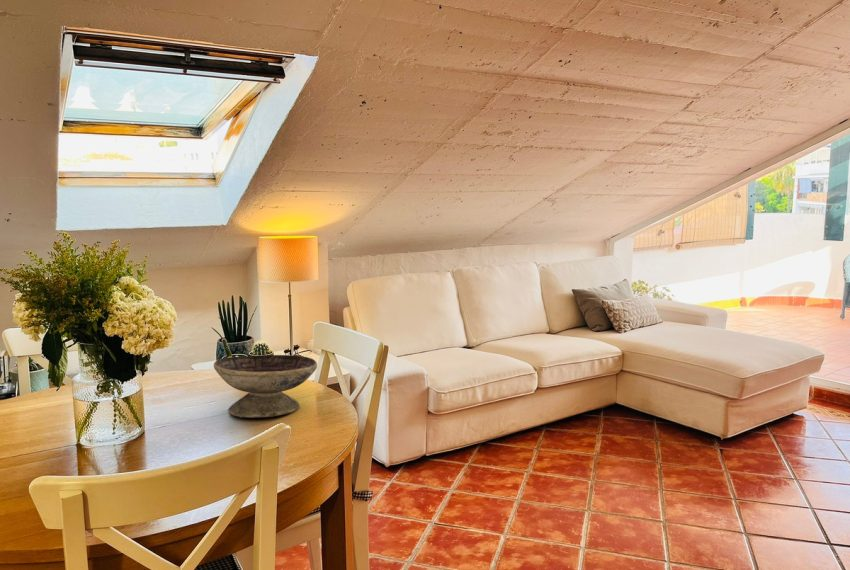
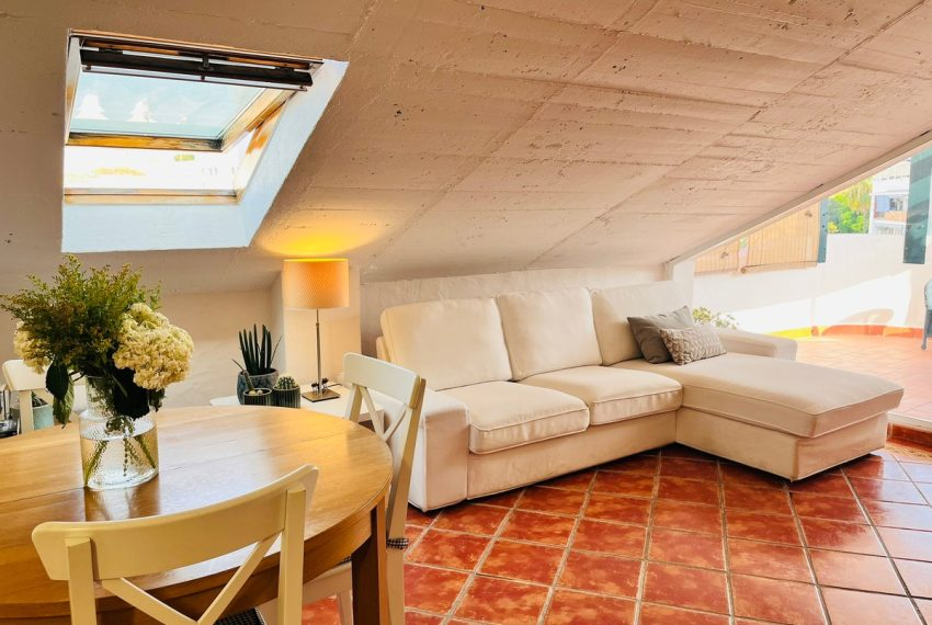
- decorative bowl [213,354,318,419]
